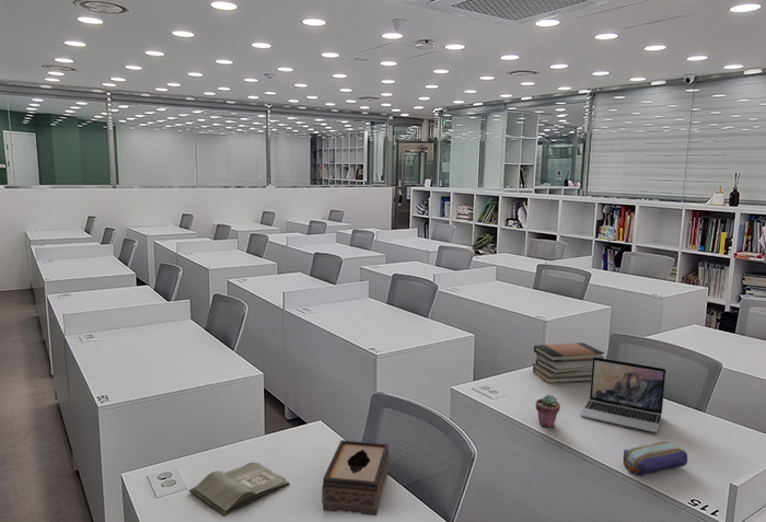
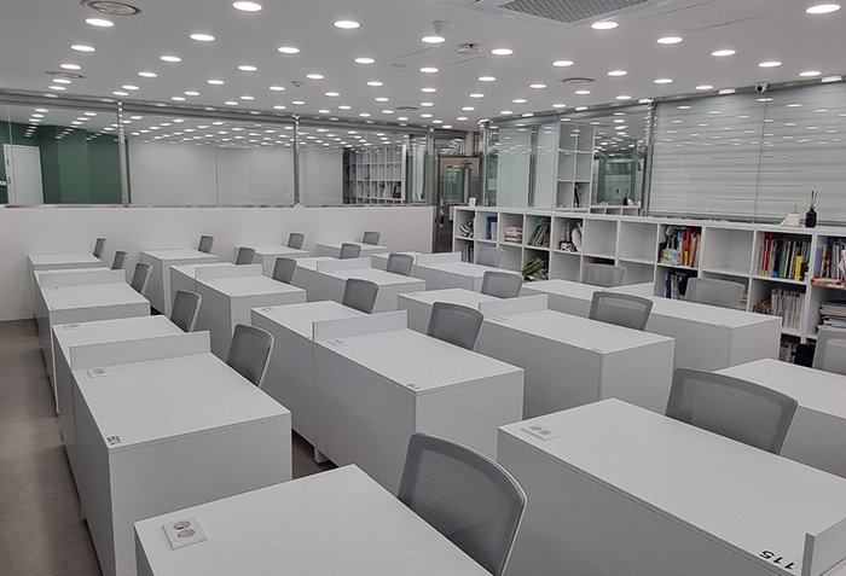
- laptop [580,357,668,433]
- potted succulent [535,394,561,429]
- hardback book [188,462,291,518]
- pencil case [623,441,688,477]
- book stack [532,341,605,384]
- tissue box [321,439,390,517]
